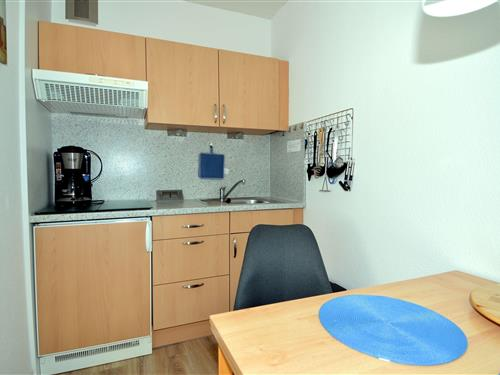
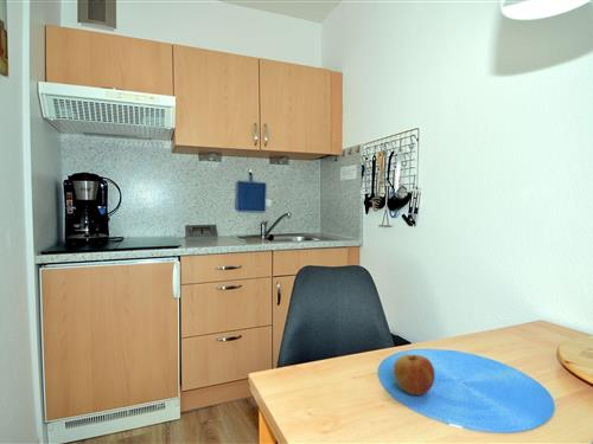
+ apple [393,354,436,397]
